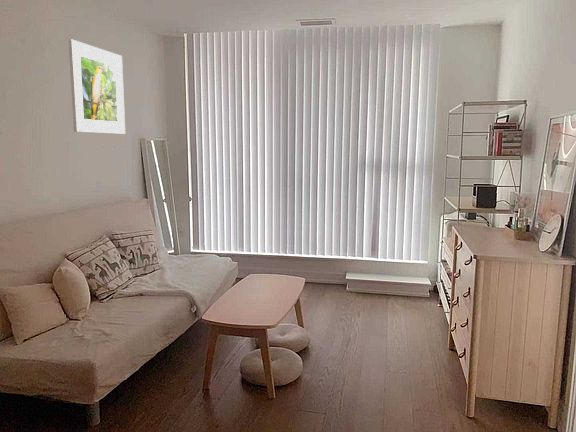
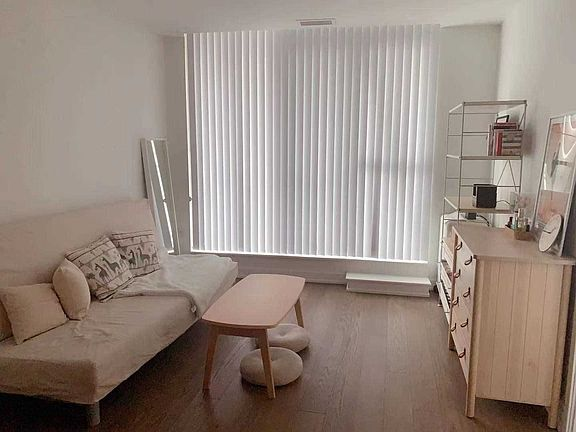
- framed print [68,38,126,135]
